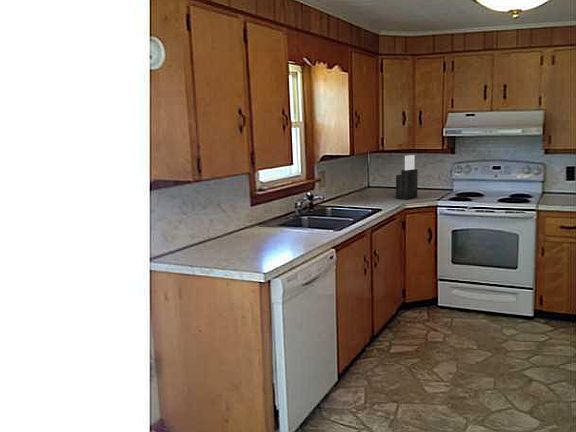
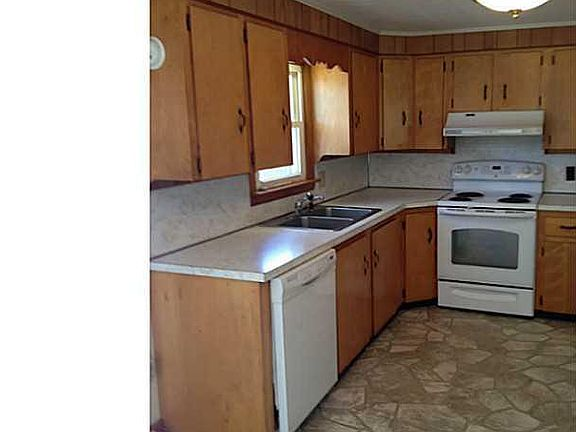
- knife block [395,154,419,200]
